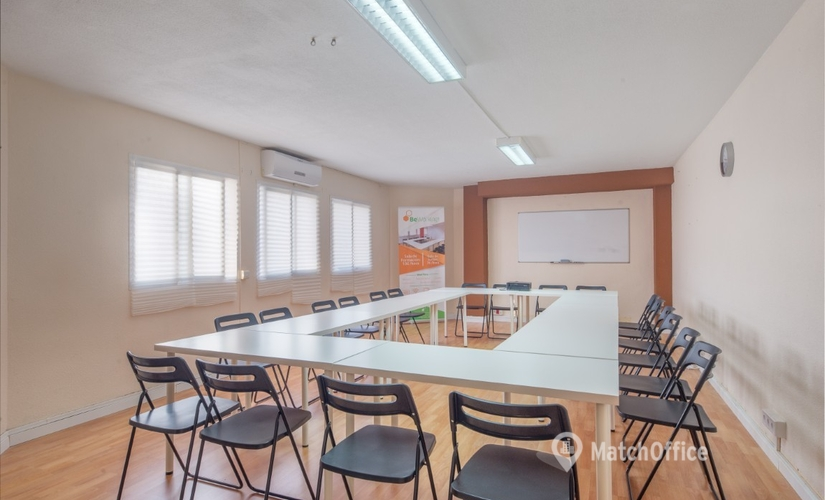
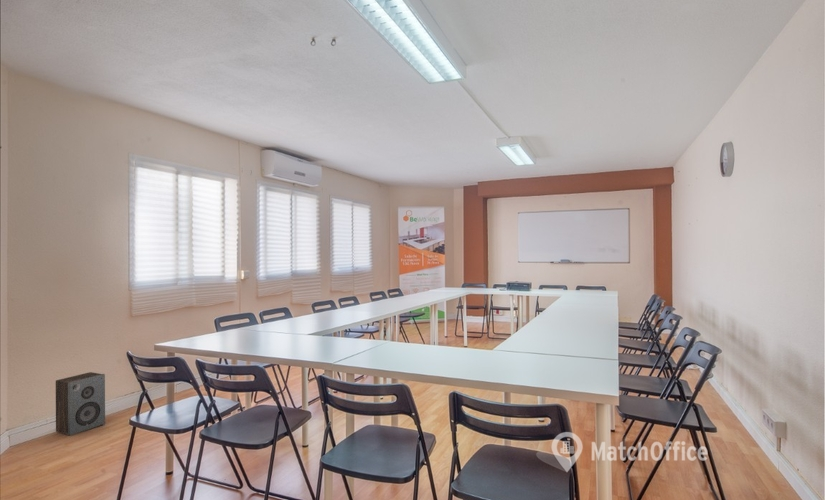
+ speaker [55,371,106,437]
